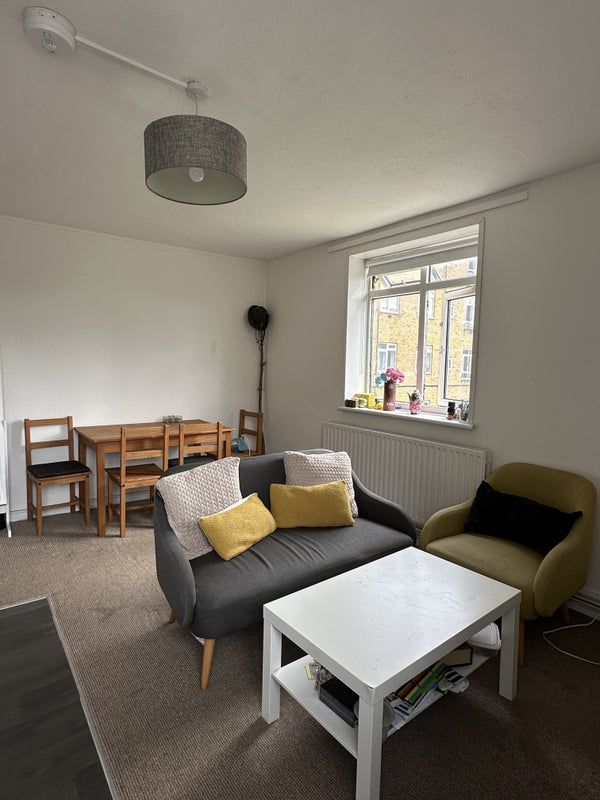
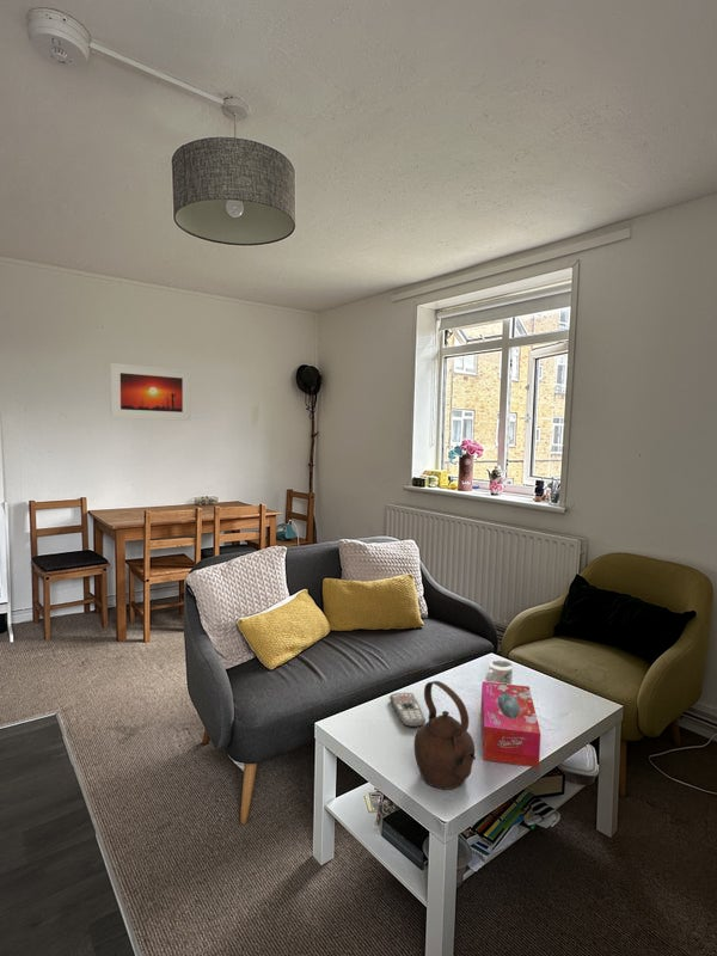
+ tissue box [480,680,541,768]
+ teapot [412,680,477,790]
+ mug [484,658,514,685]
+ remote control [388,692,427,728]
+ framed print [109,362,192,422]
